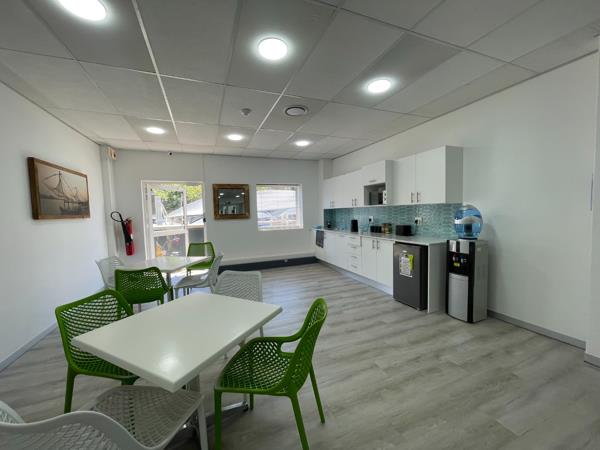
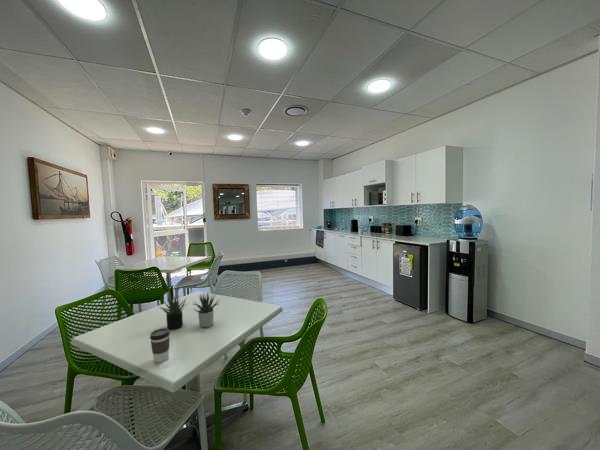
+ coffee cup [149,327,171,364]
+ succulent plant [159,292,221,331]
